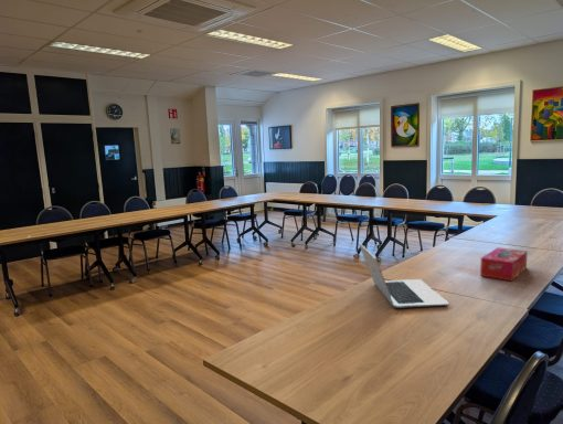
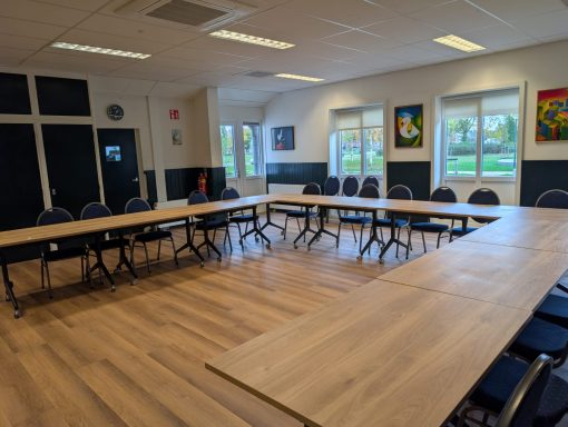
- laptop [358,241,449,309]
- tissue box [479,246,529,283]
